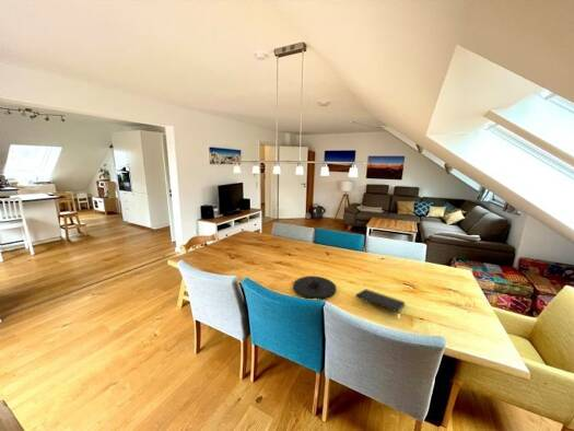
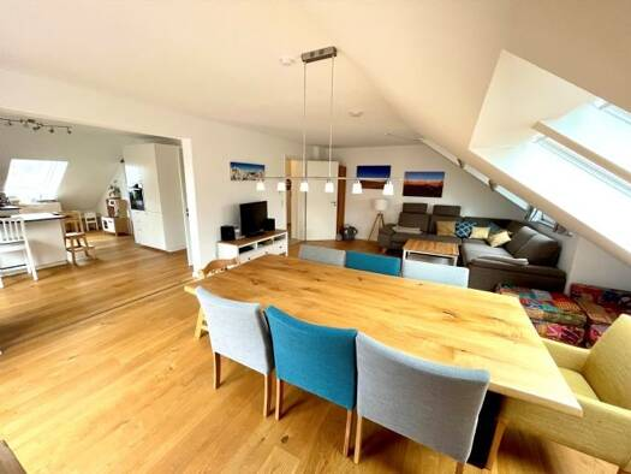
- notepad [354,288,407,313]
- plate [292,275,337,301]
